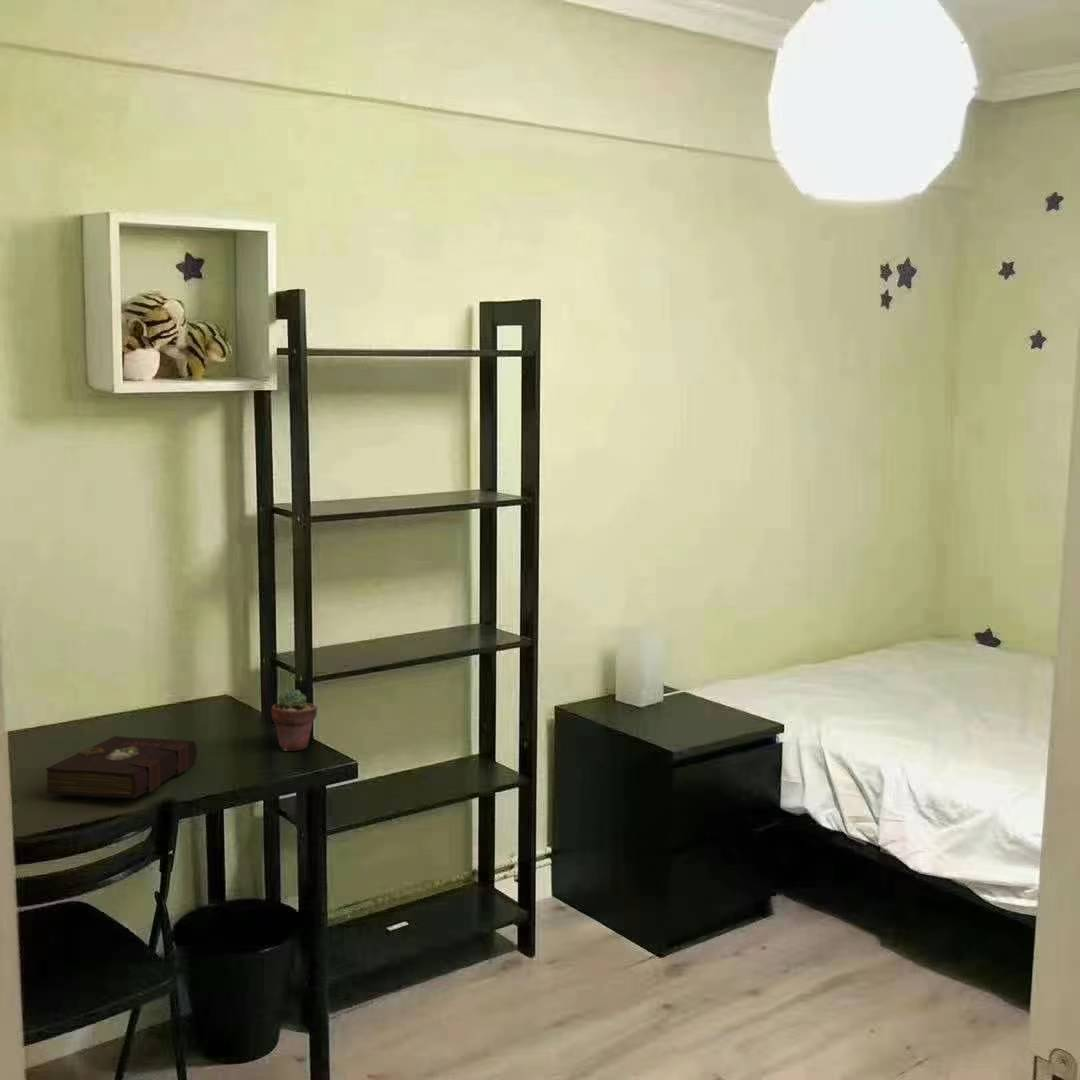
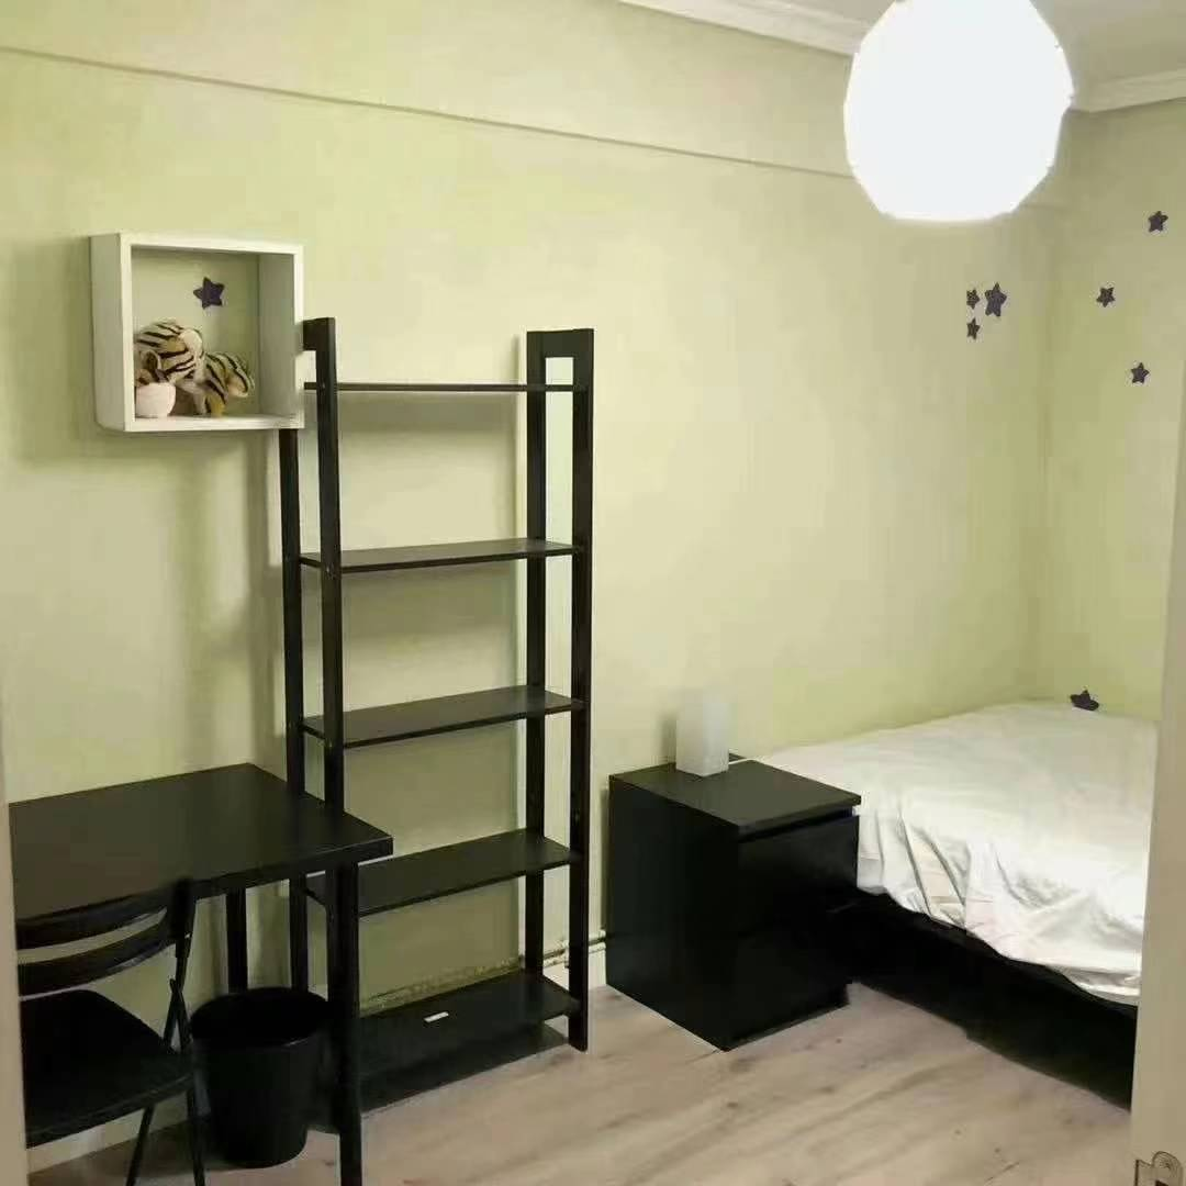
- potted succulent [270,688,318,752]
- book [45,735,198,799]
